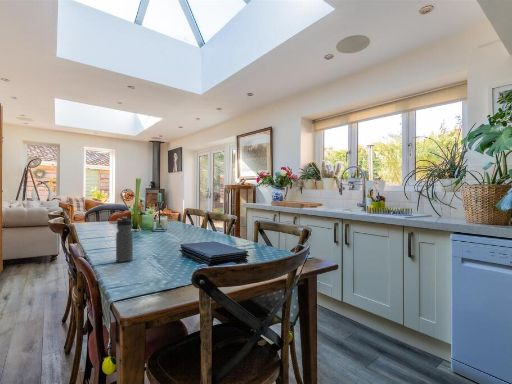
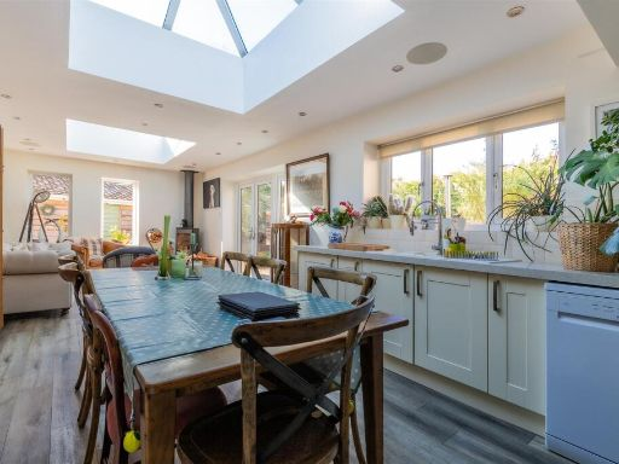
- water bottle [115,216,134,263]
